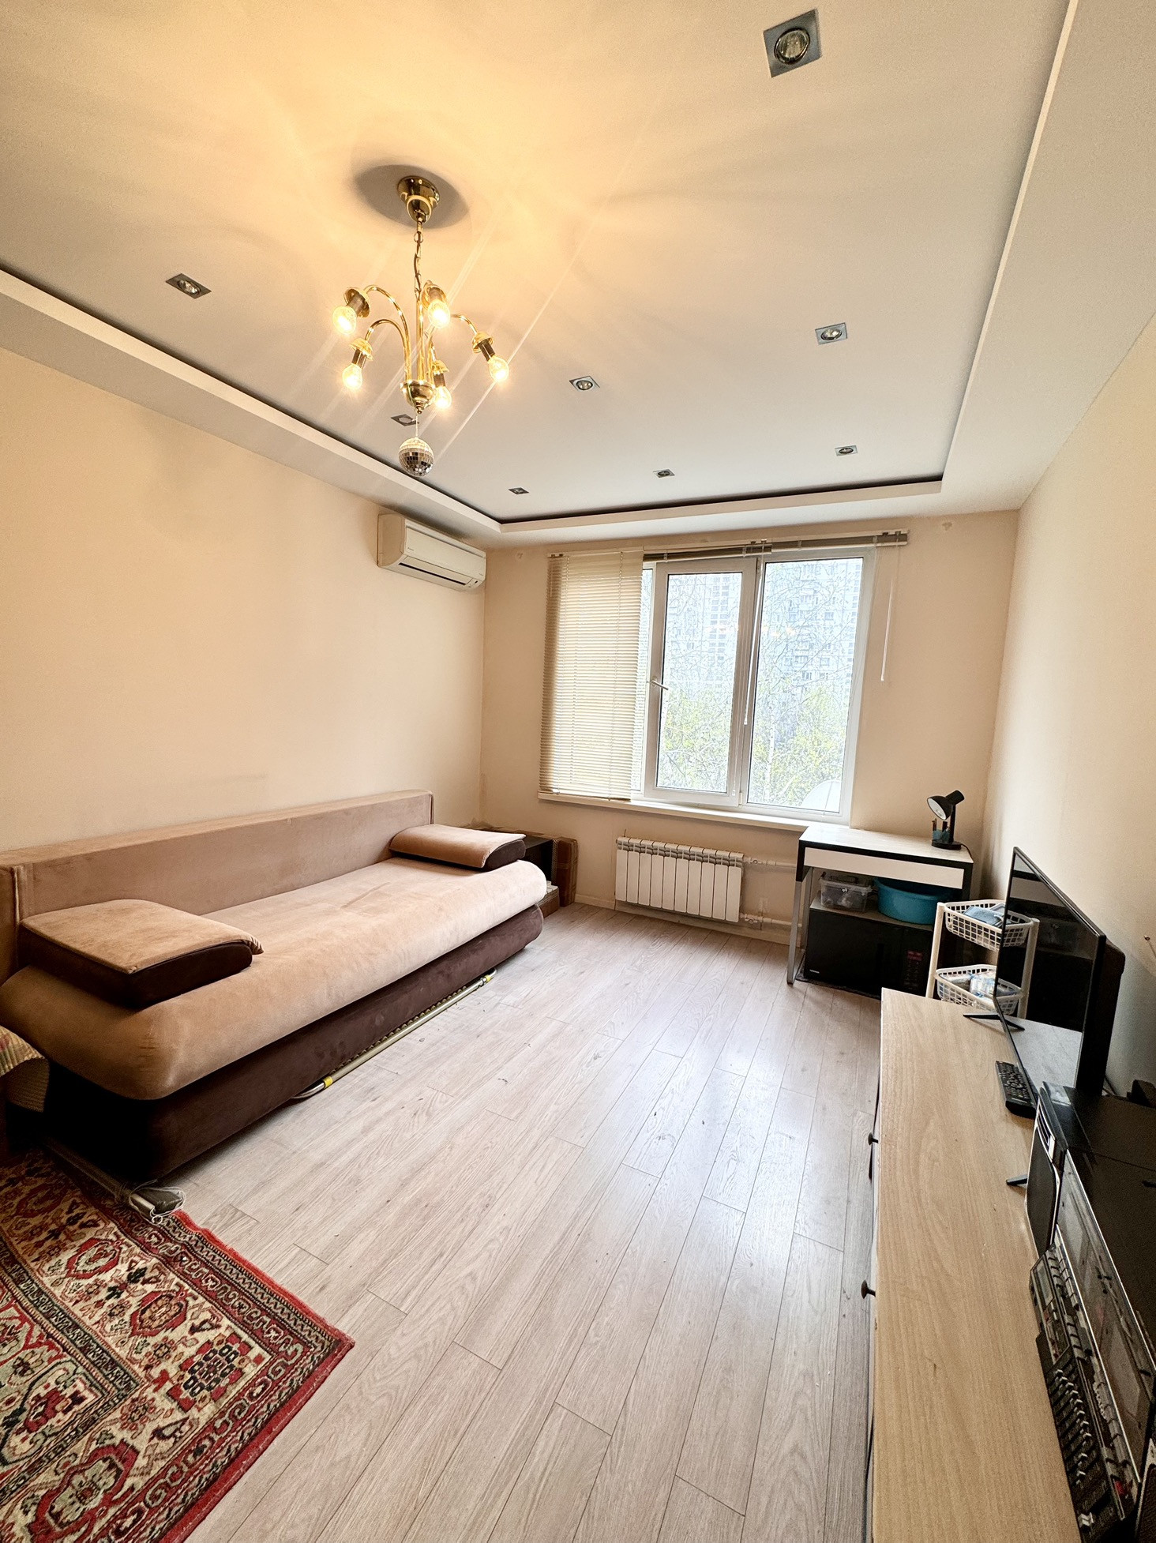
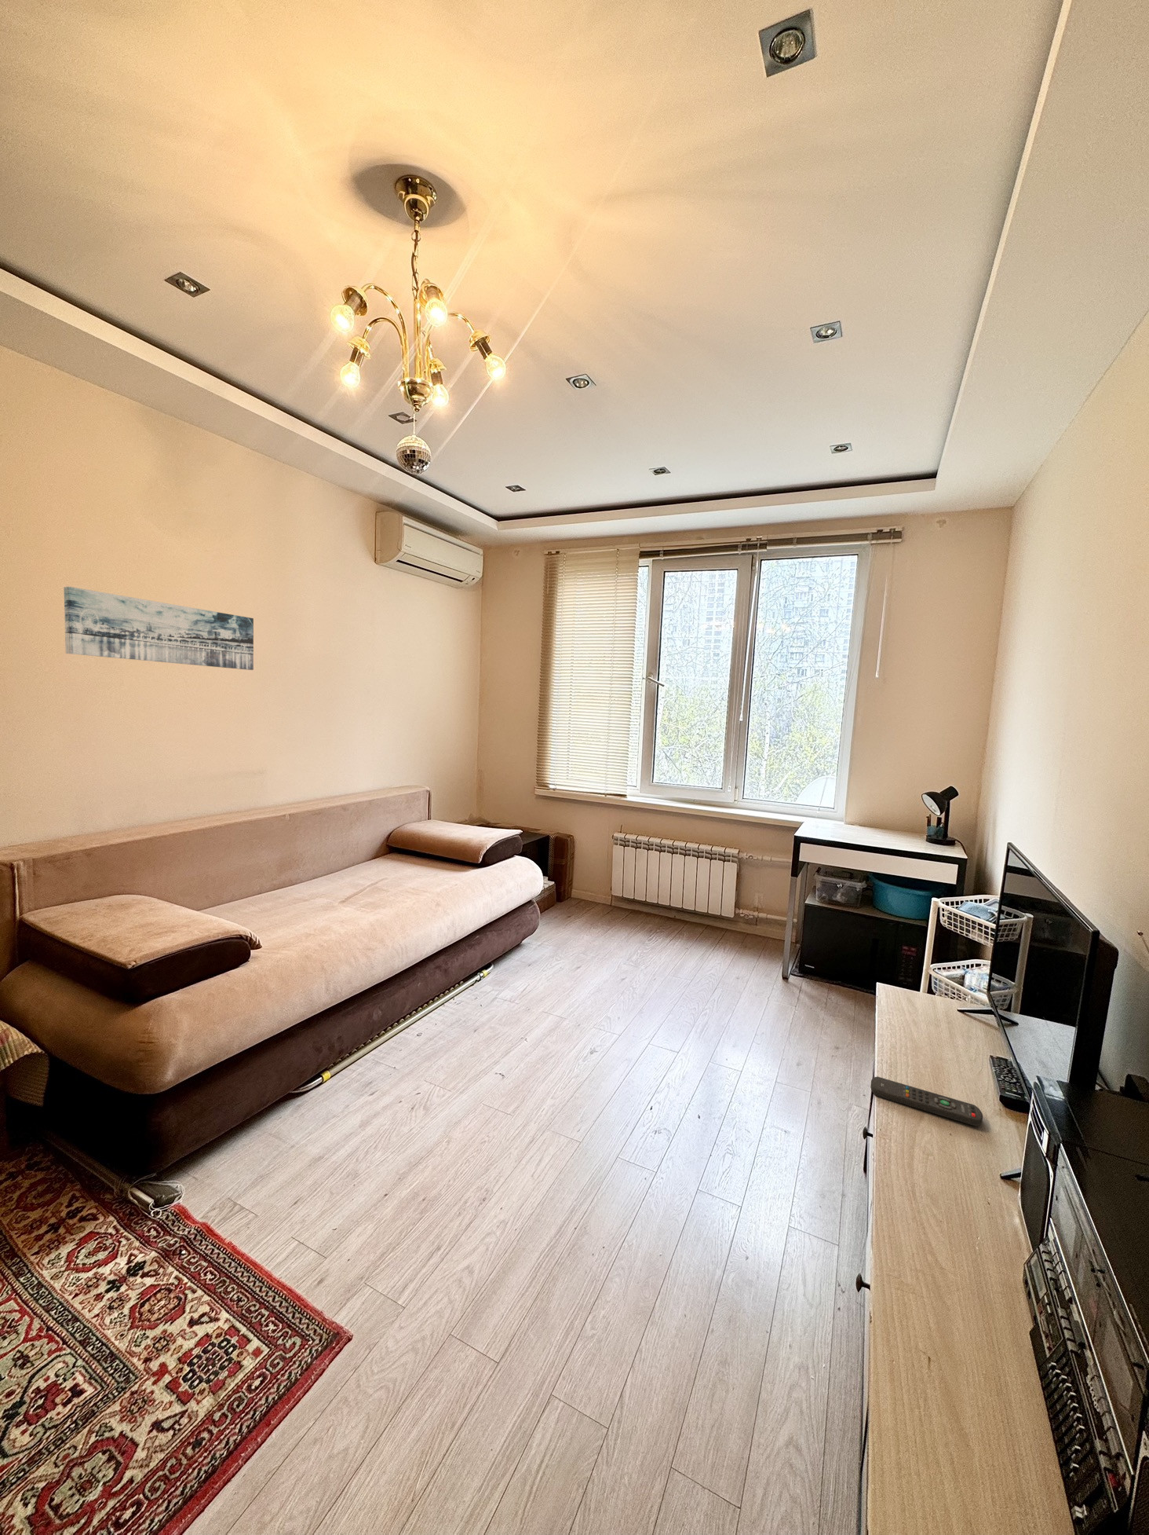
+ remote control [870,1076,984,1127]
+ wall art [63,586,255,670]
